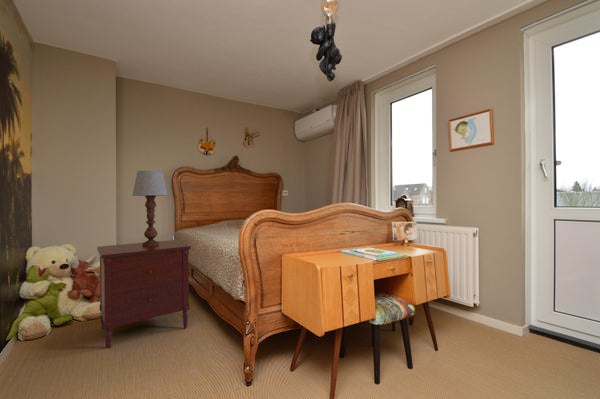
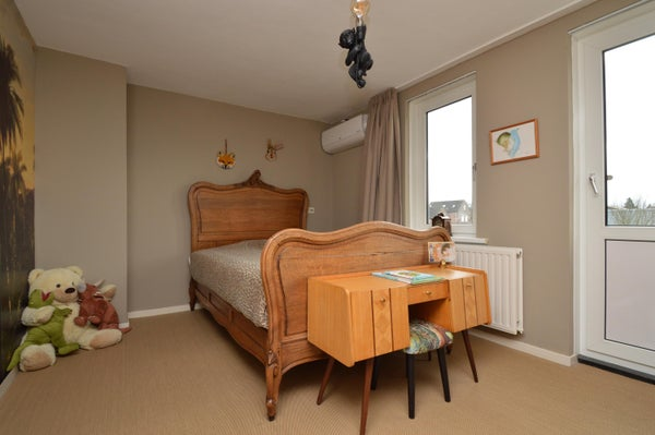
- dresser [96,239,192,349]
- table lamp [131,170,169,246]
